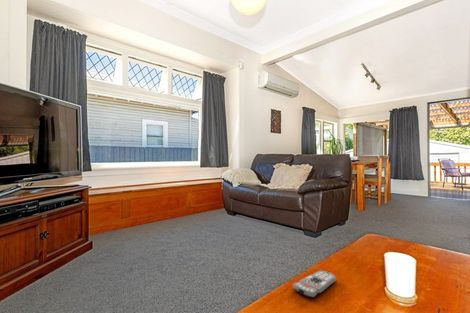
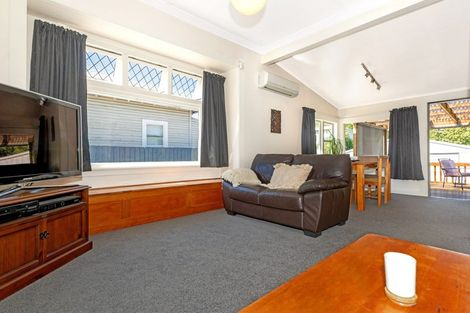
- remote control [292,270,337,299]
